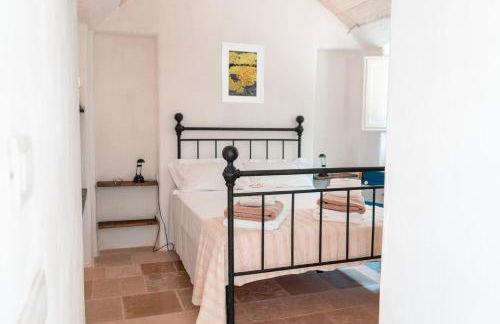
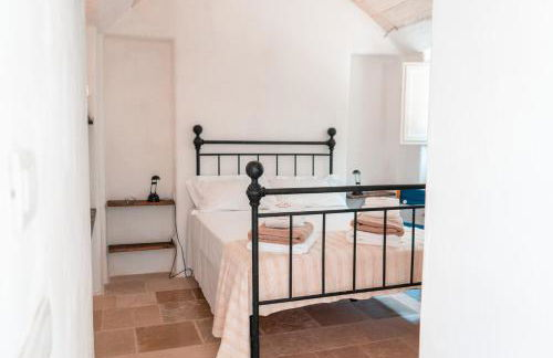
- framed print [220,41,265,105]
